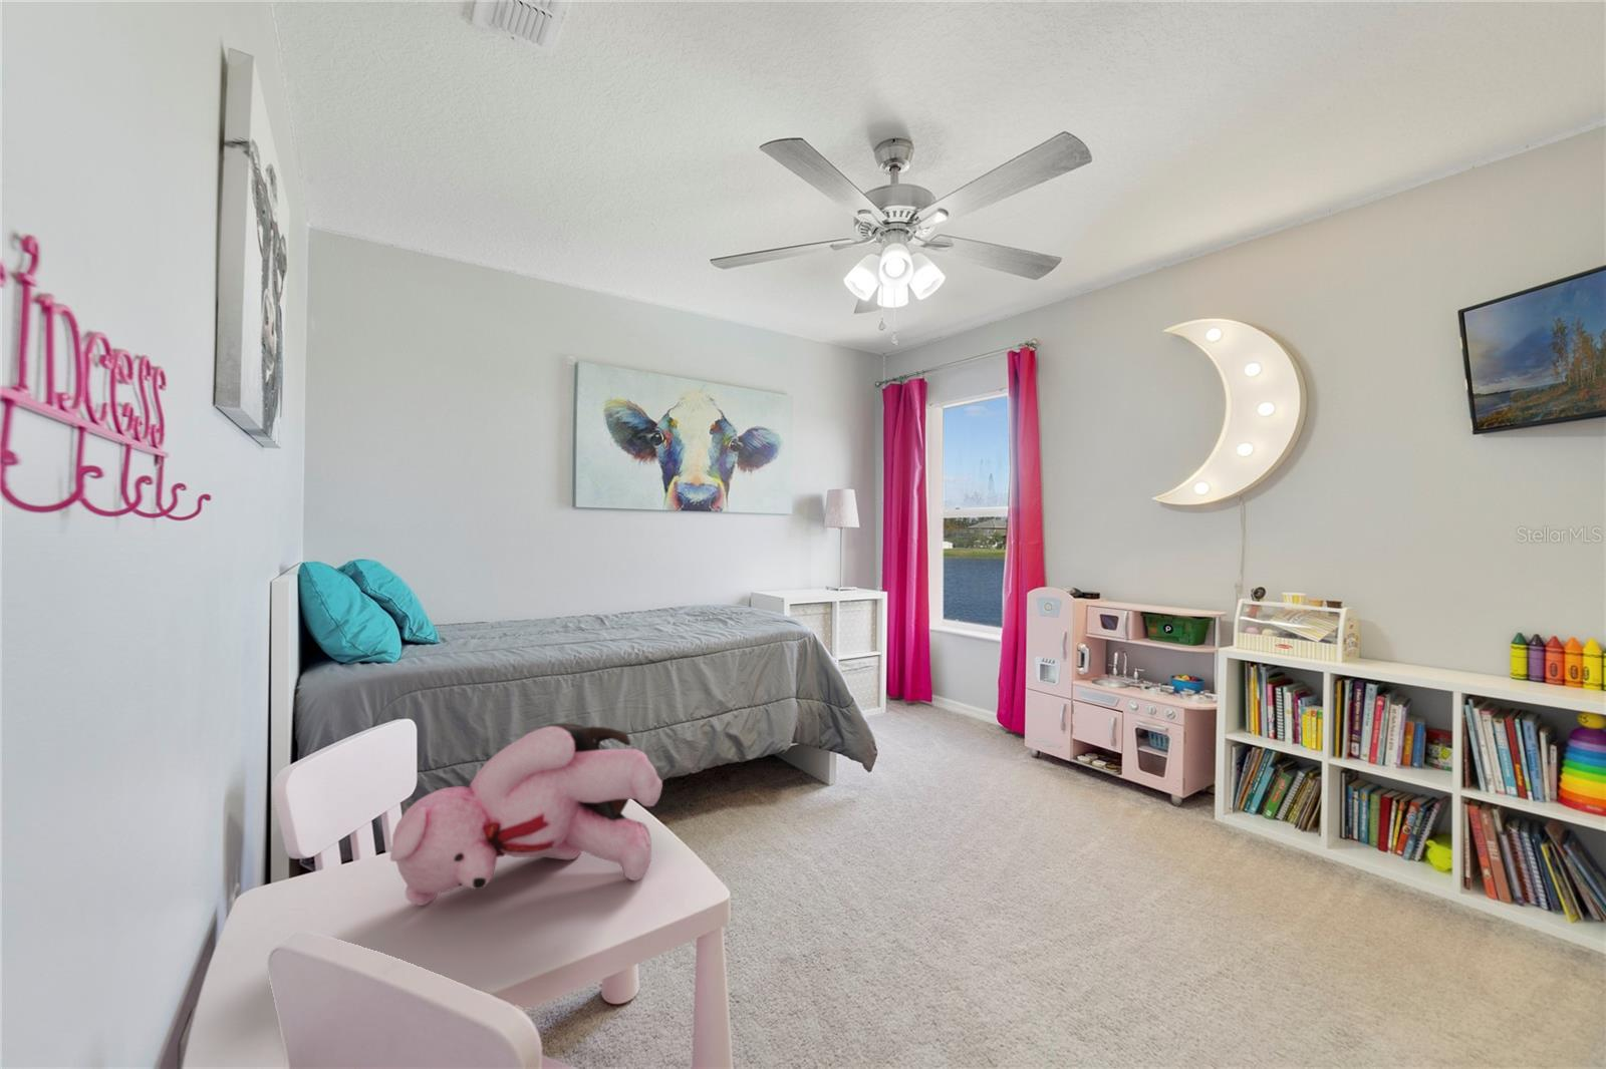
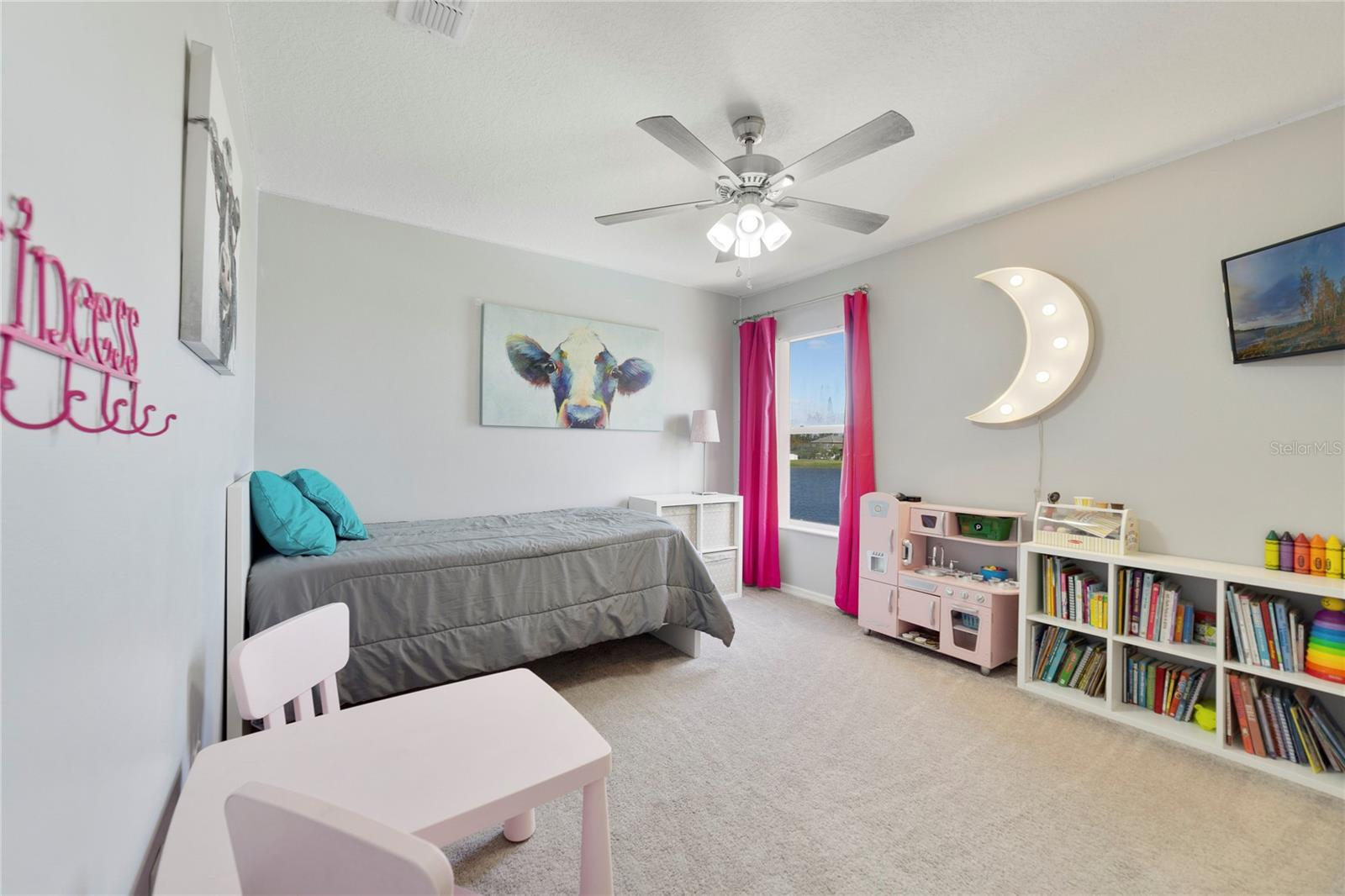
- stuffed bear [389,722,664,907]
